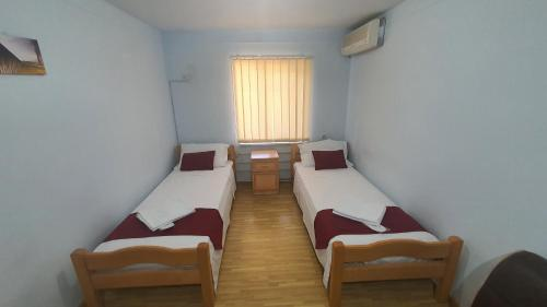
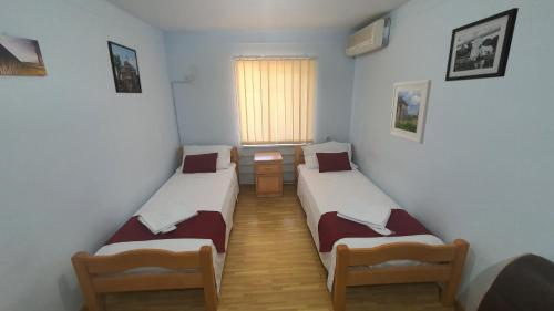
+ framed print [388,79,432,145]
+ picture frame [444,7,520,82]
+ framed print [106,40,143,94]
